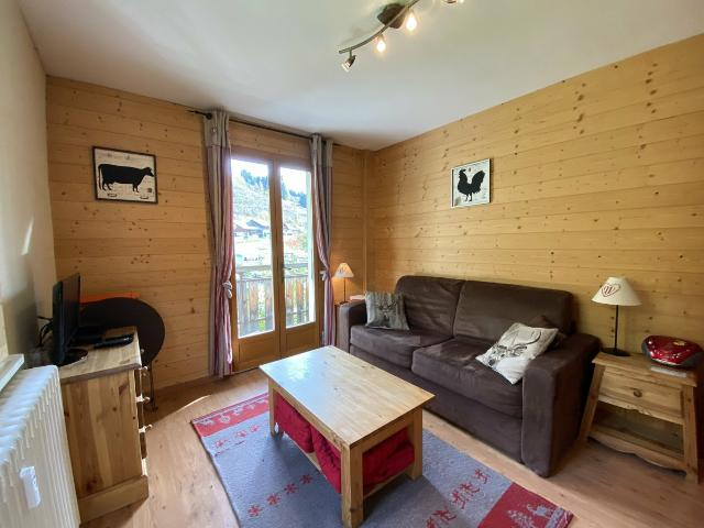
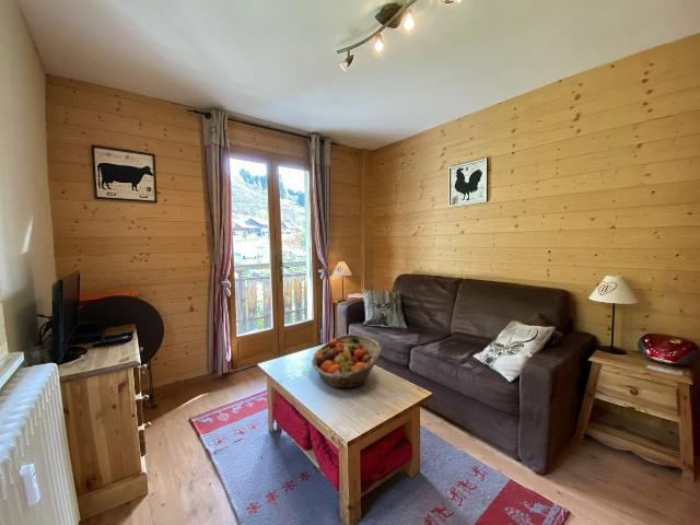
+ fruit basket [311,334,382,389]
